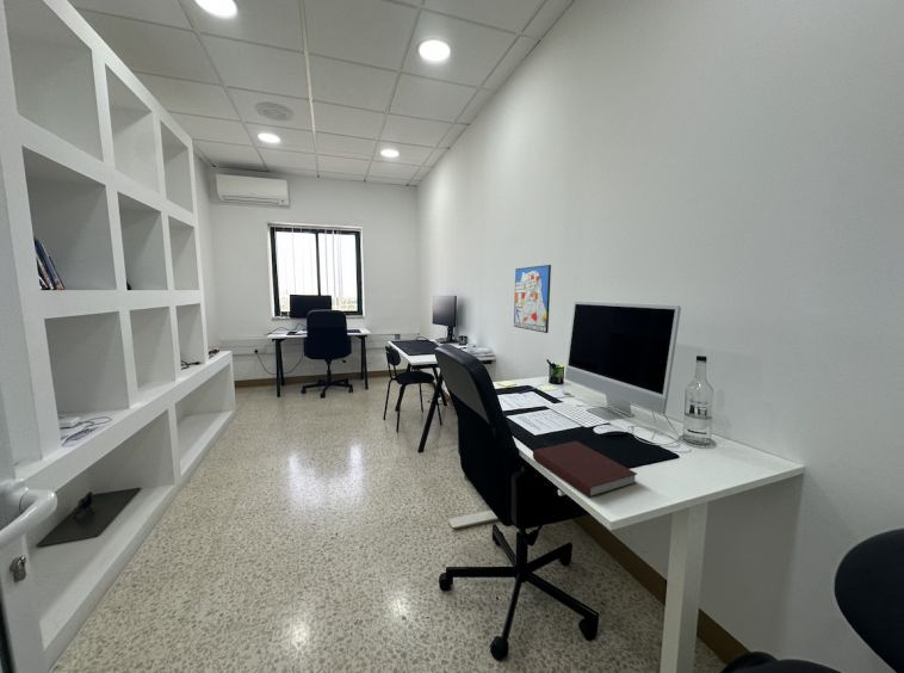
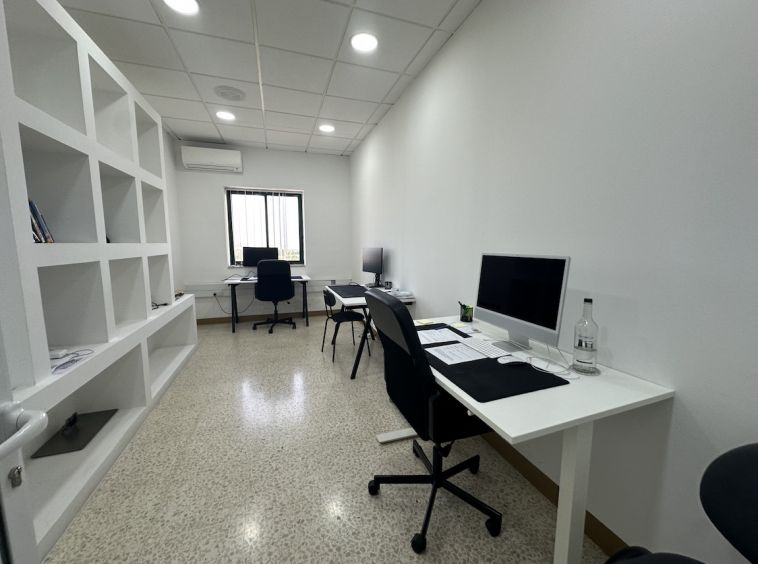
- wall art [513,264,552,334]
- notebook [532,440,638,499]
